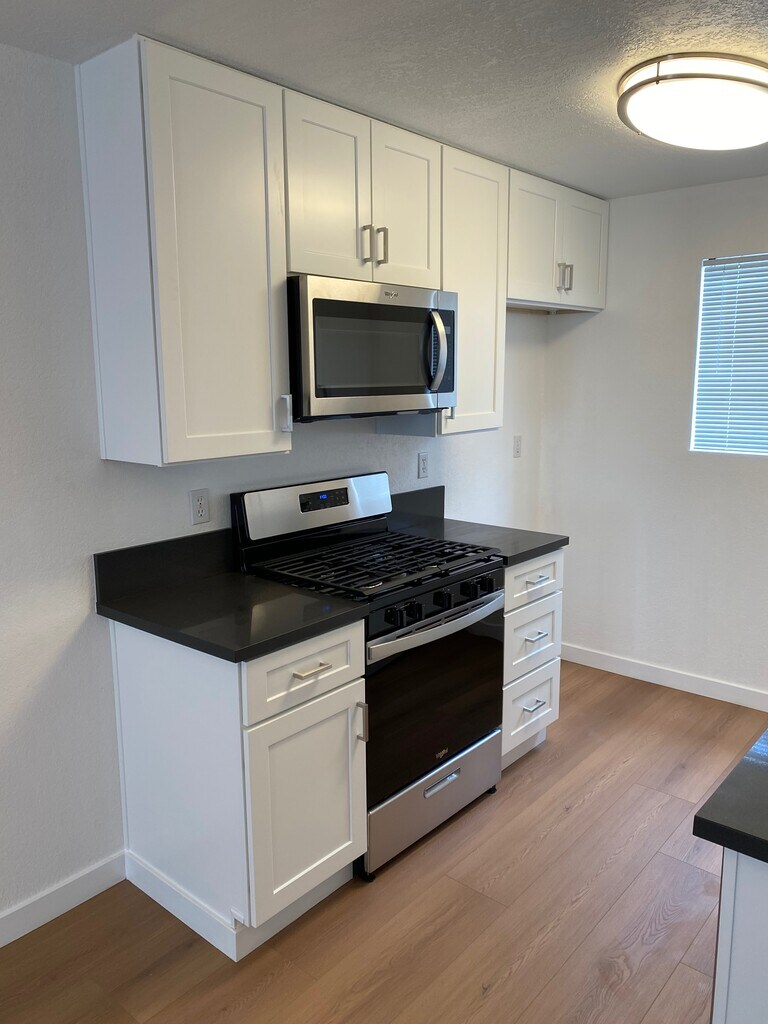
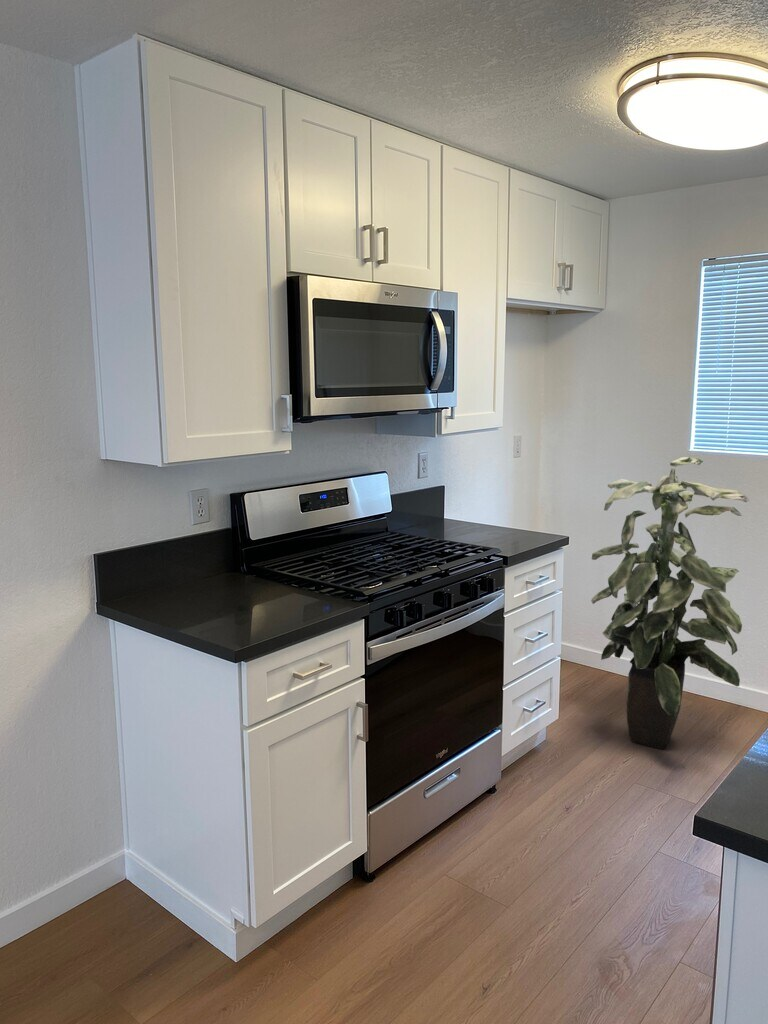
+ indoor plant [590,456,750,751]
